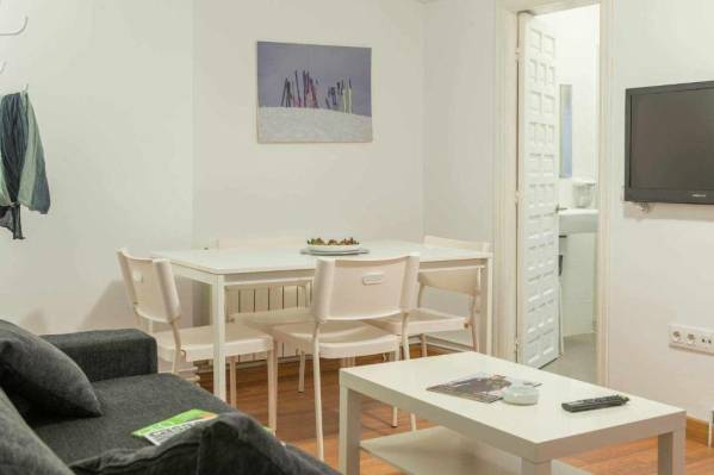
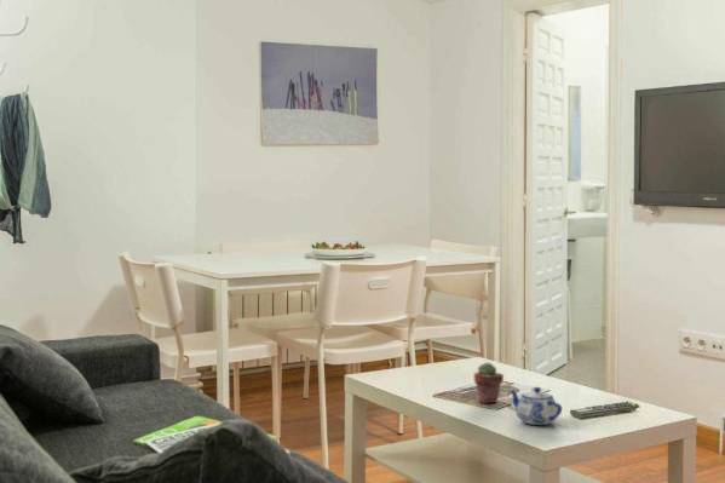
+ teapot [508,386,563,426]
+ potted succulent [472,361,505,404]
